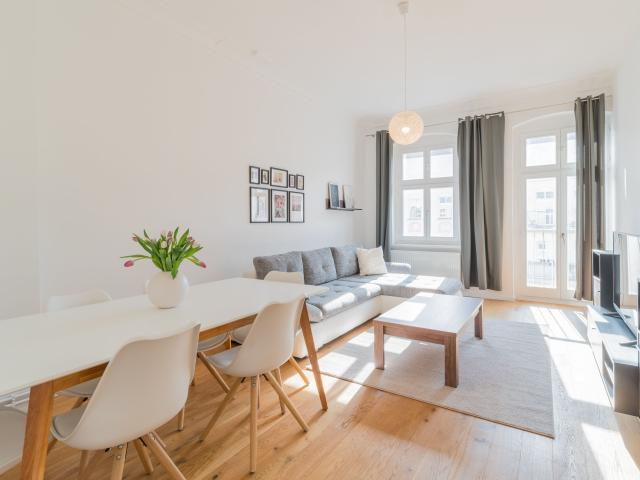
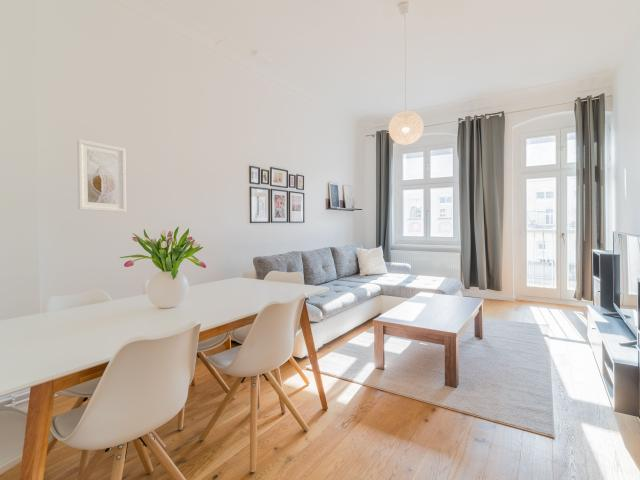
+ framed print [76,139,127,213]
